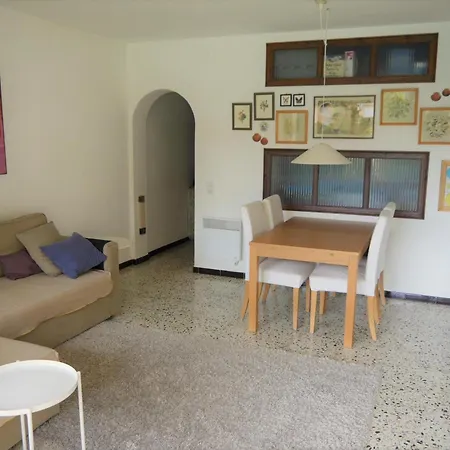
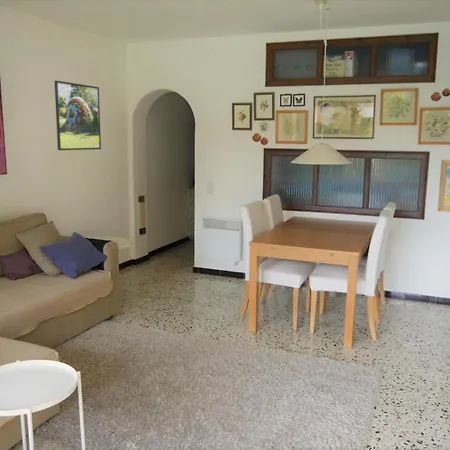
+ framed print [54,80,102,151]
